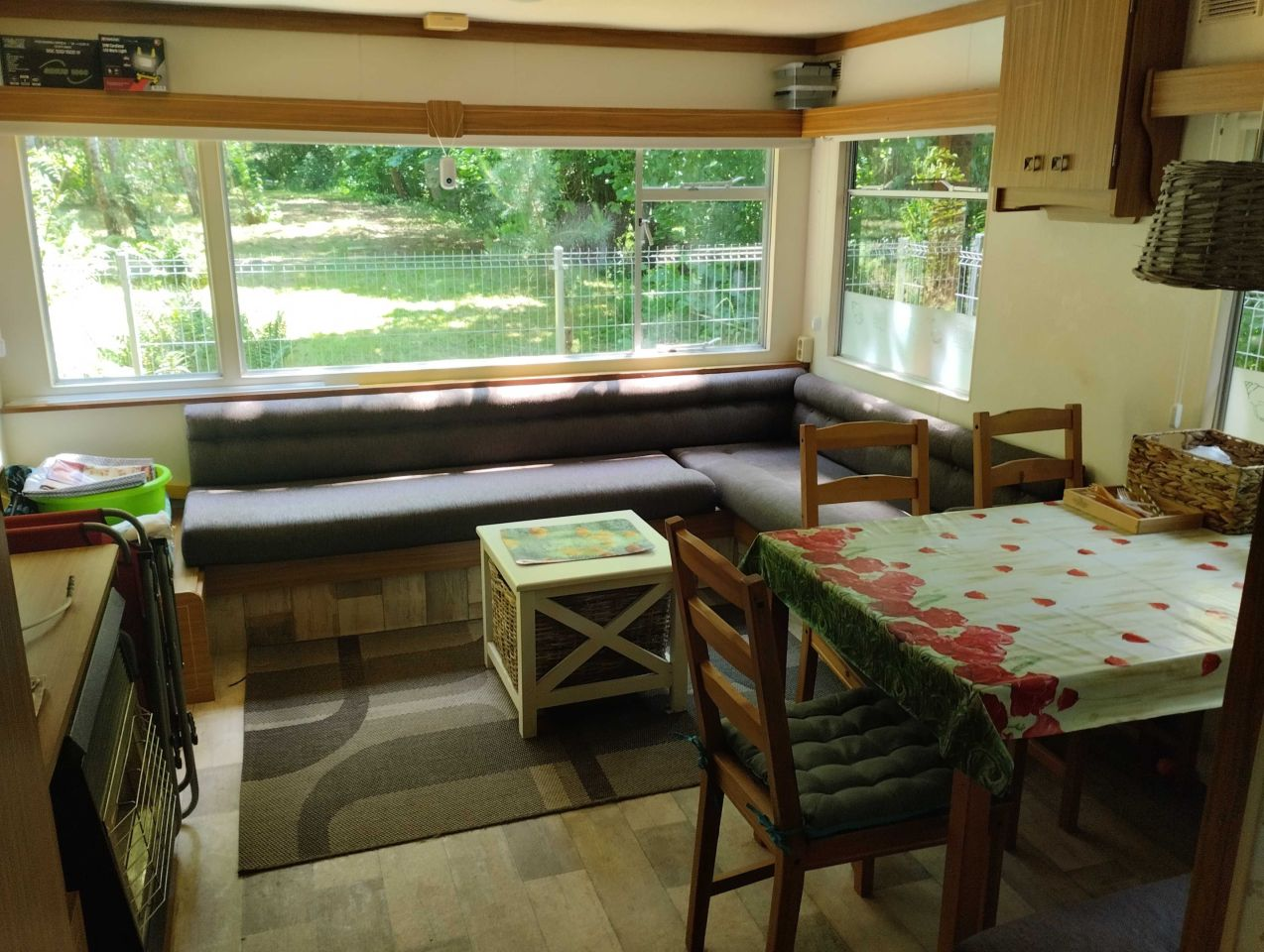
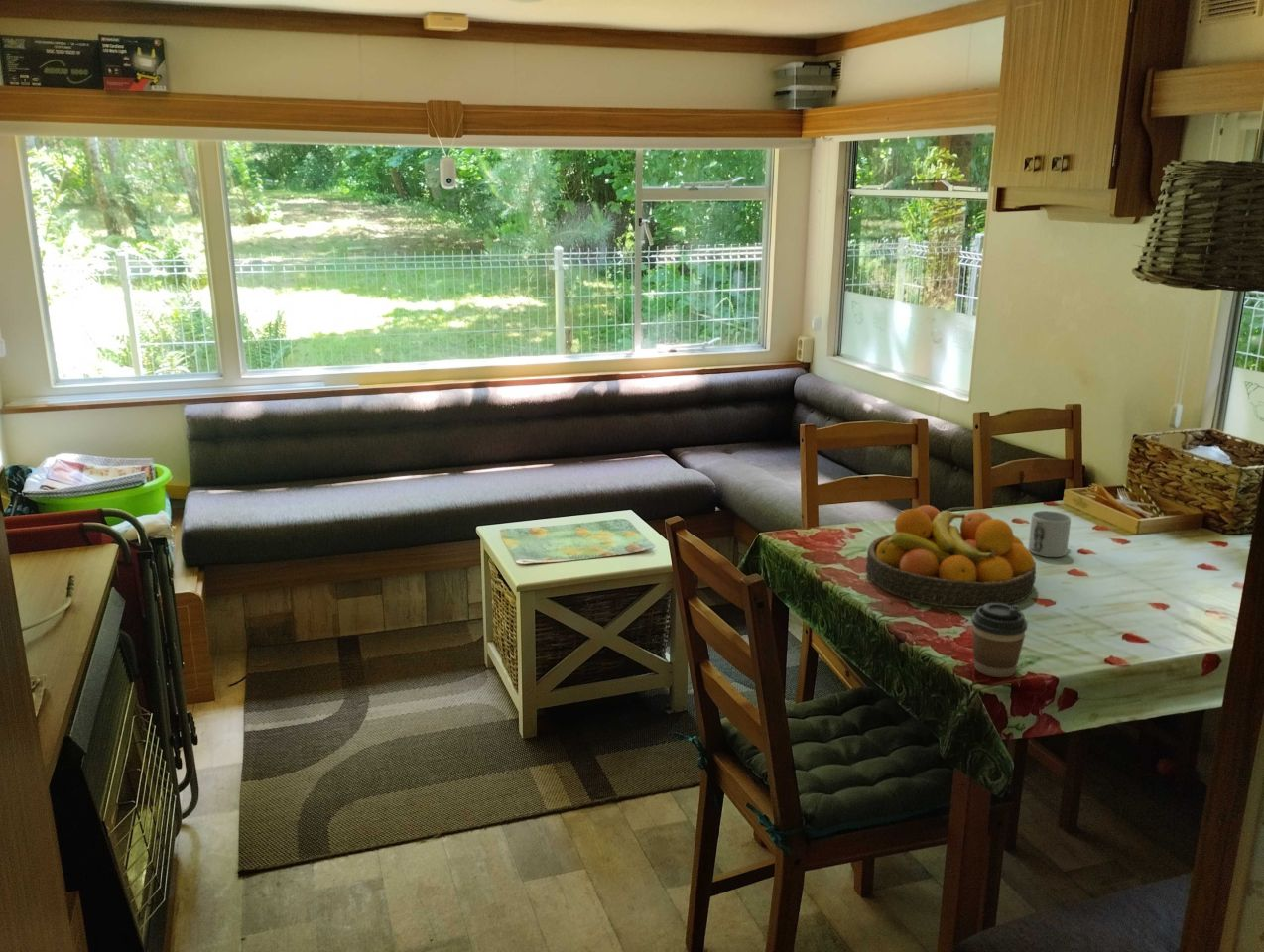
+ mug [1028,510,1072,558]
+ fruit bowl [865,504,1037,609]
+ coffee cup [970,603,1029,678]
